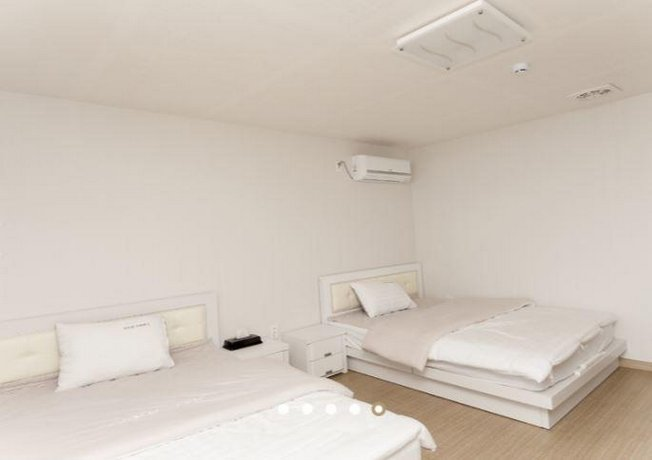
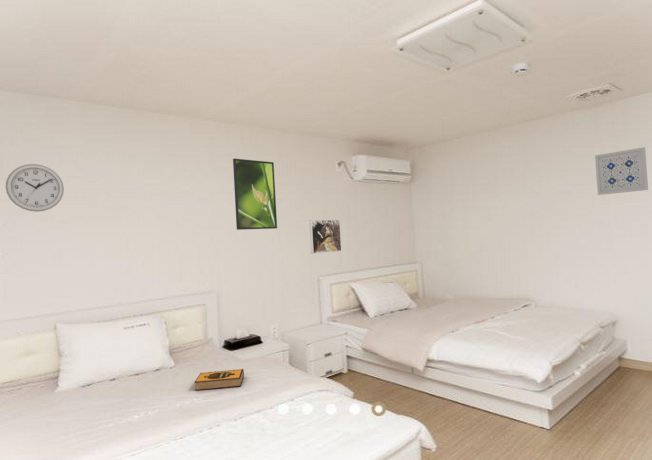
+ wall clock [5,163,65,213]
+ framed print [232,158,278,231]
+ hardback book [194,368,245,391]
+ wall art [594,146,649,196]
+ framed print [309,219,342,255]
